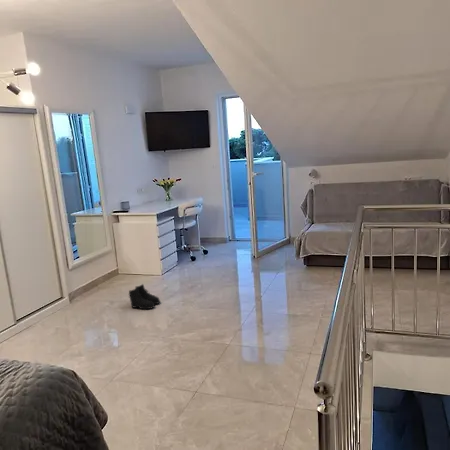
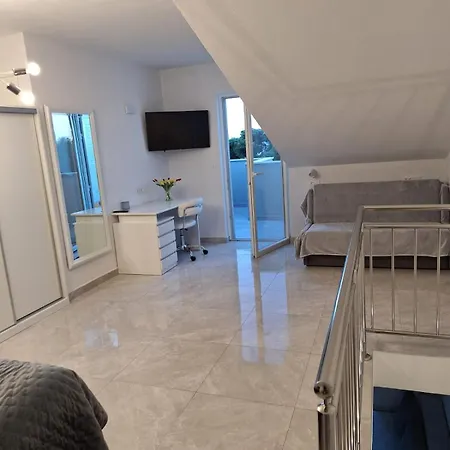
- boots [128,283,161,311]
